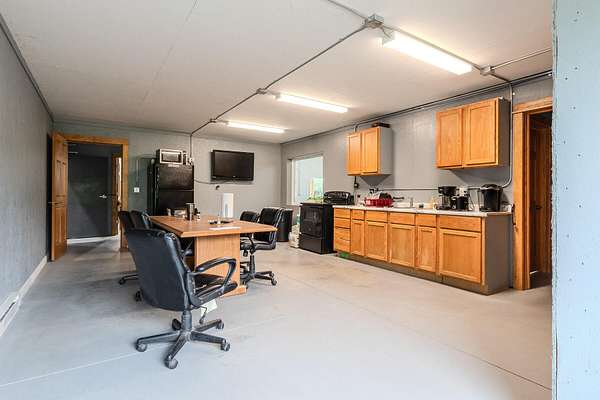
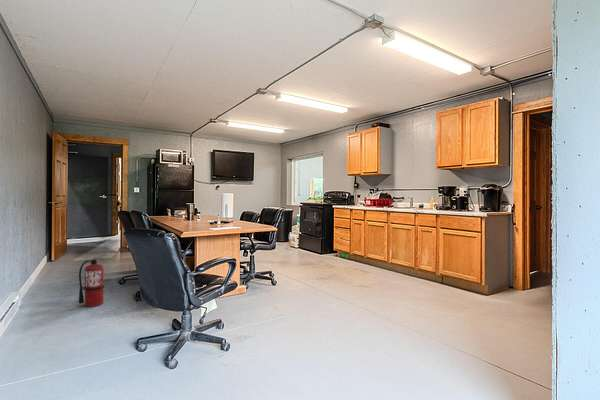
+ fire extinguisher [78,253,109,308]
